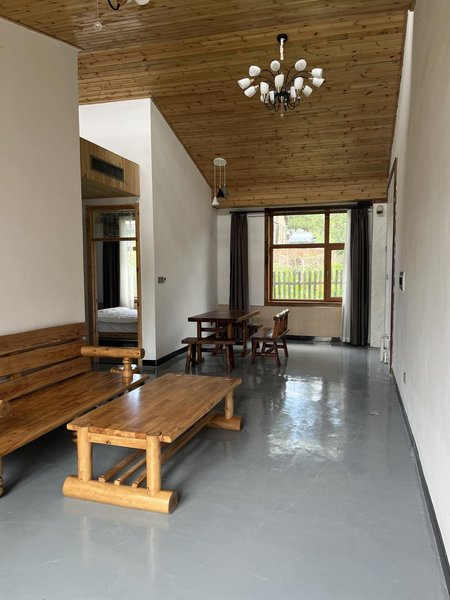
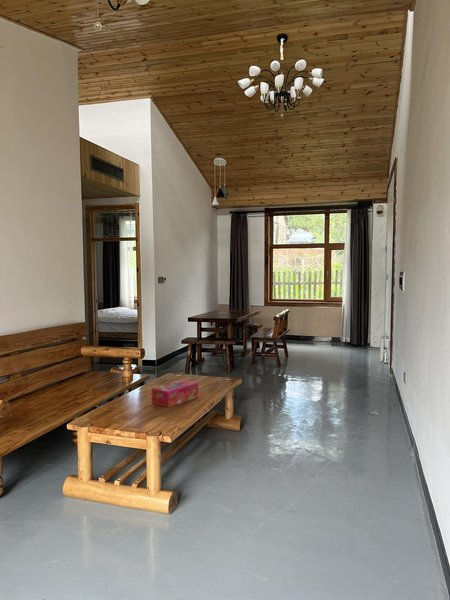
+ tissue box [151,379,199,408]
